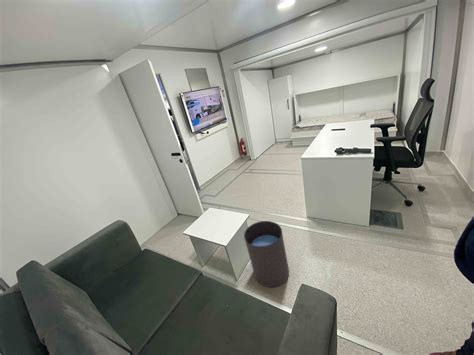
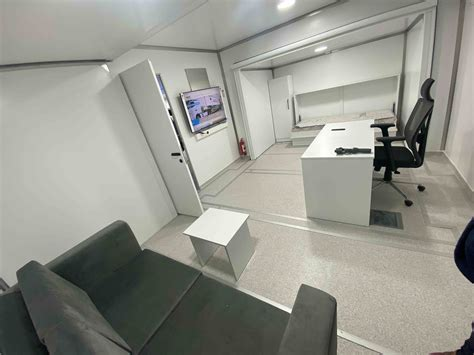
- waste bin [243,220,290,288]
